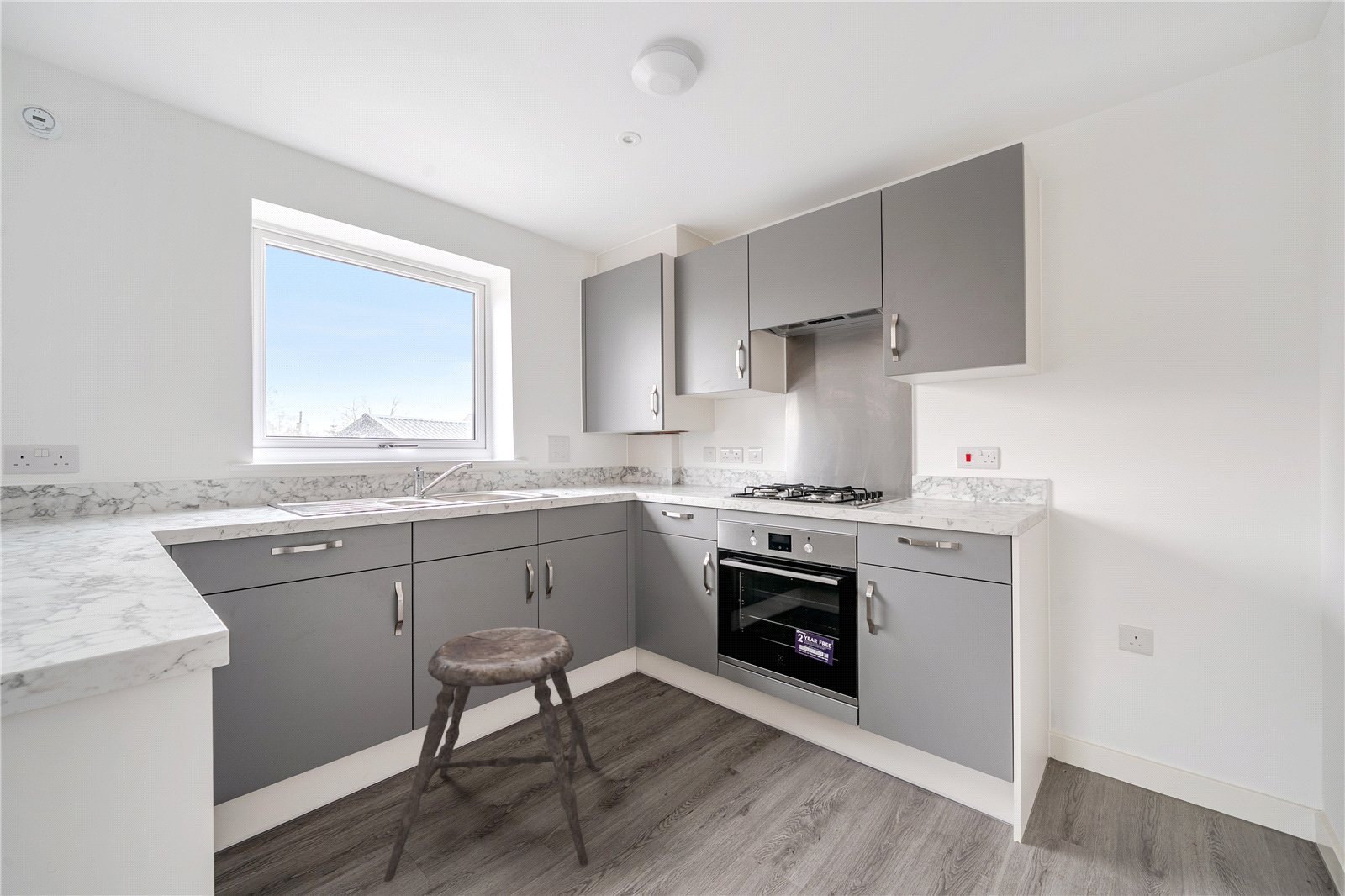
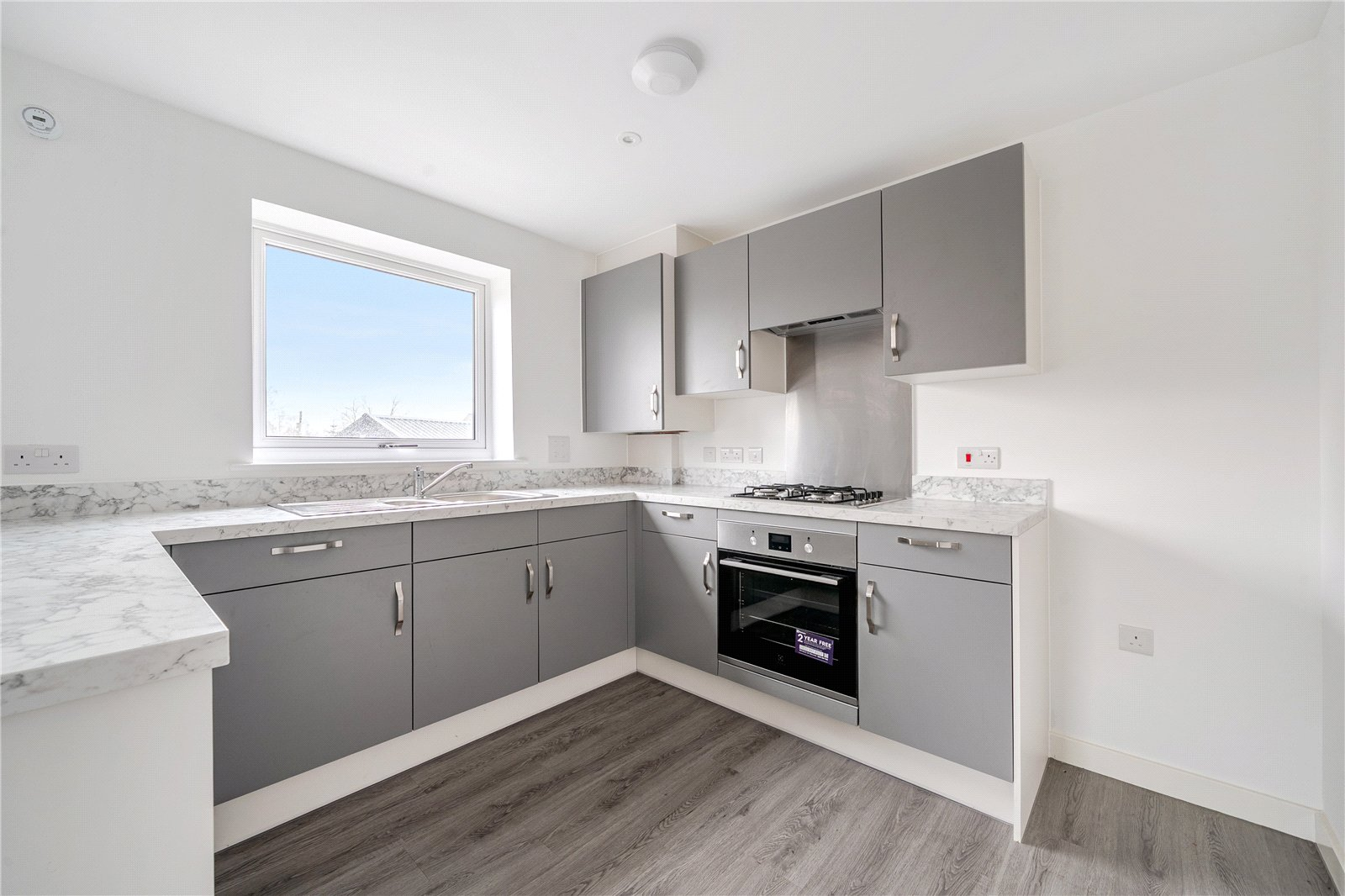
- stool [383,626,594,883]
